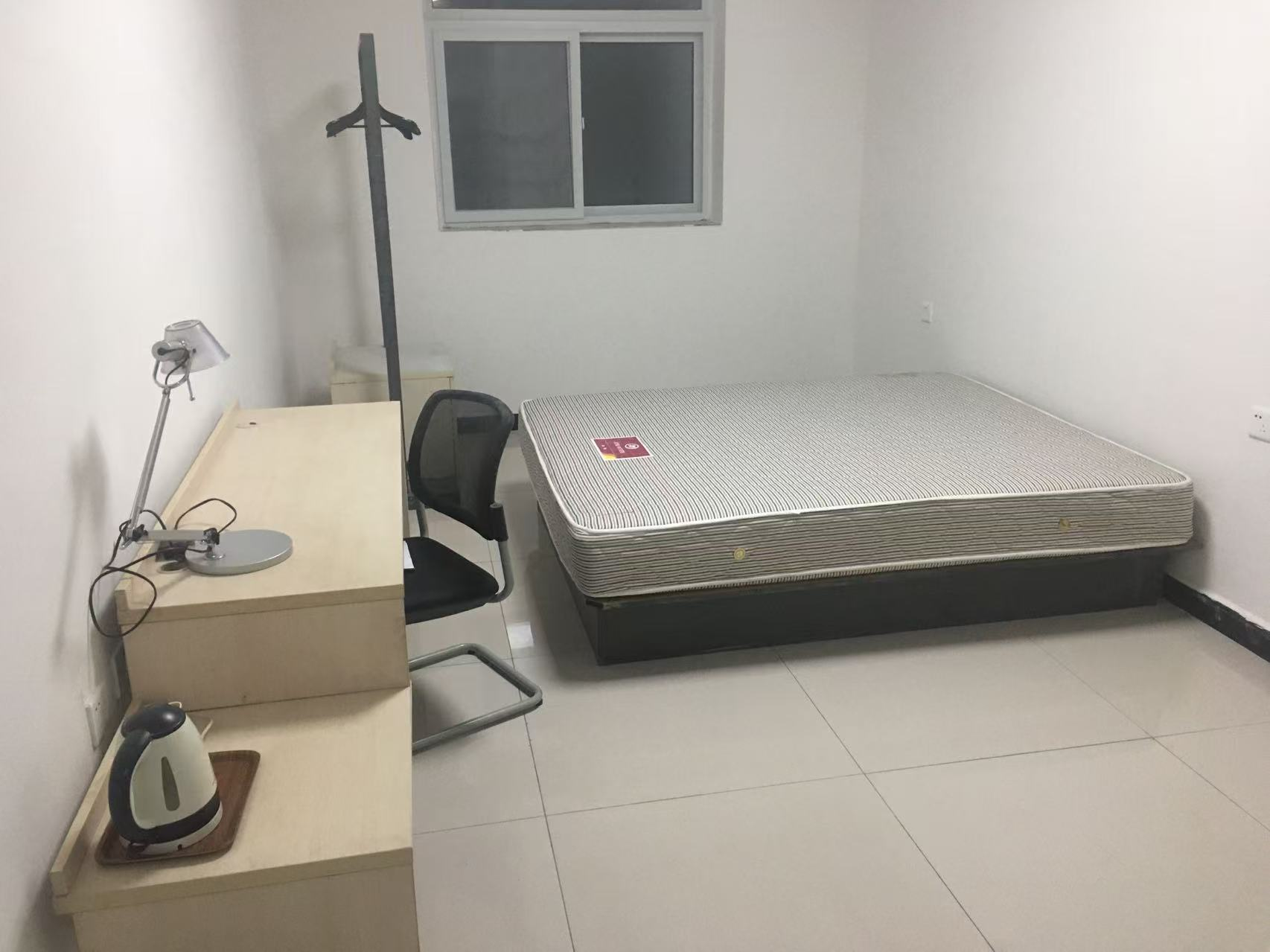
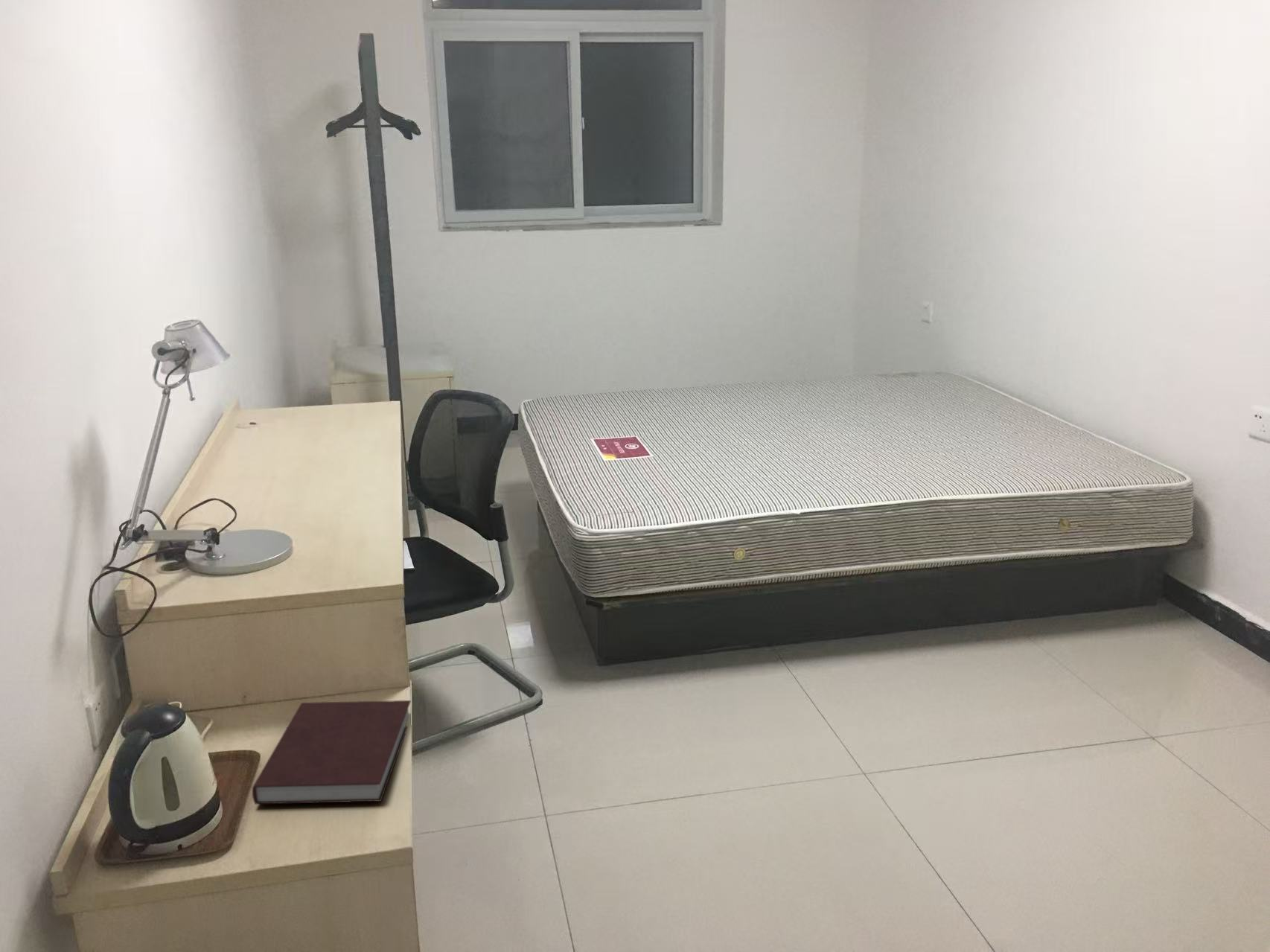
+ notebook [252,700,412,805]
